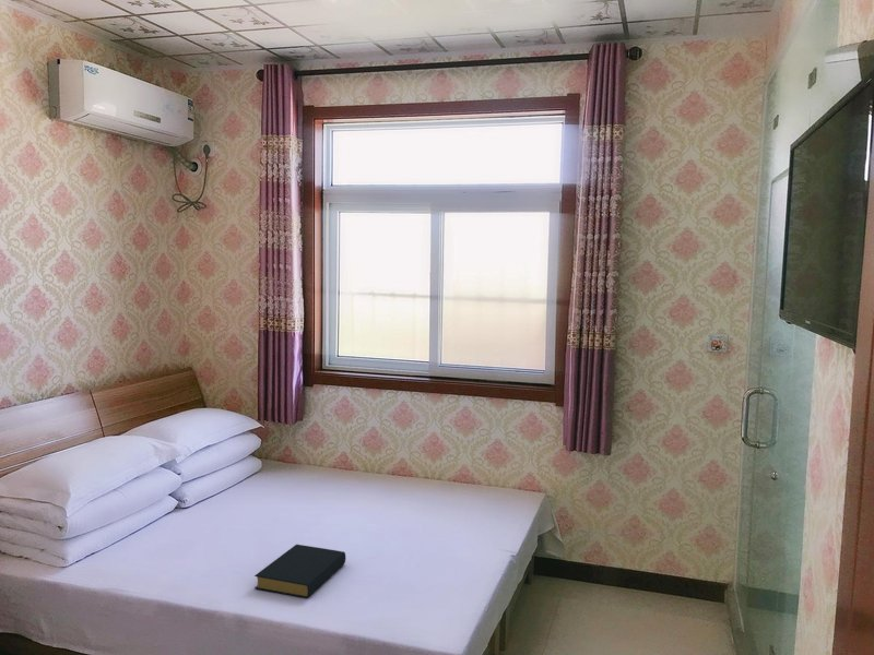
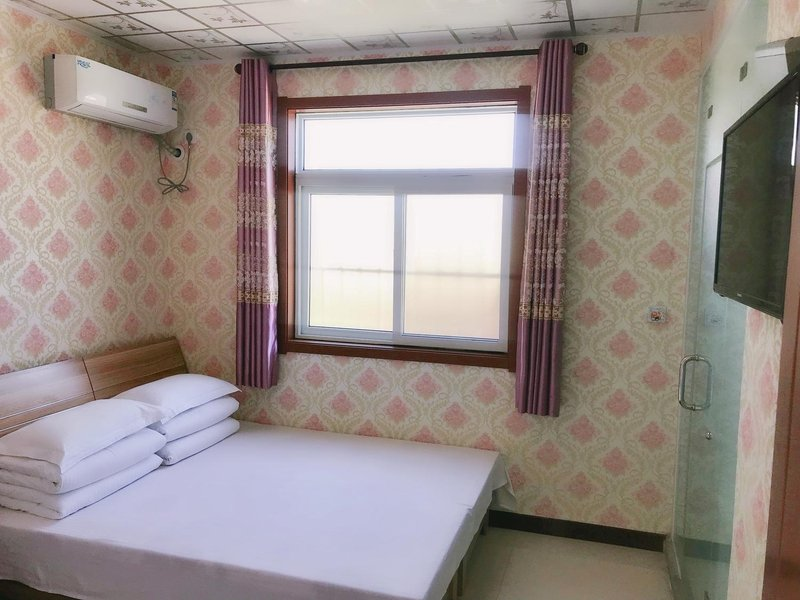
- hardback book [253,544,346,599]
